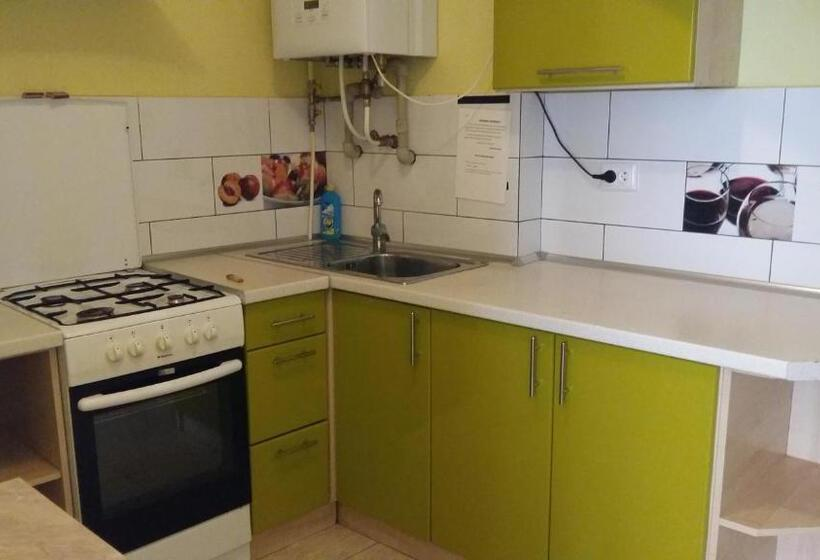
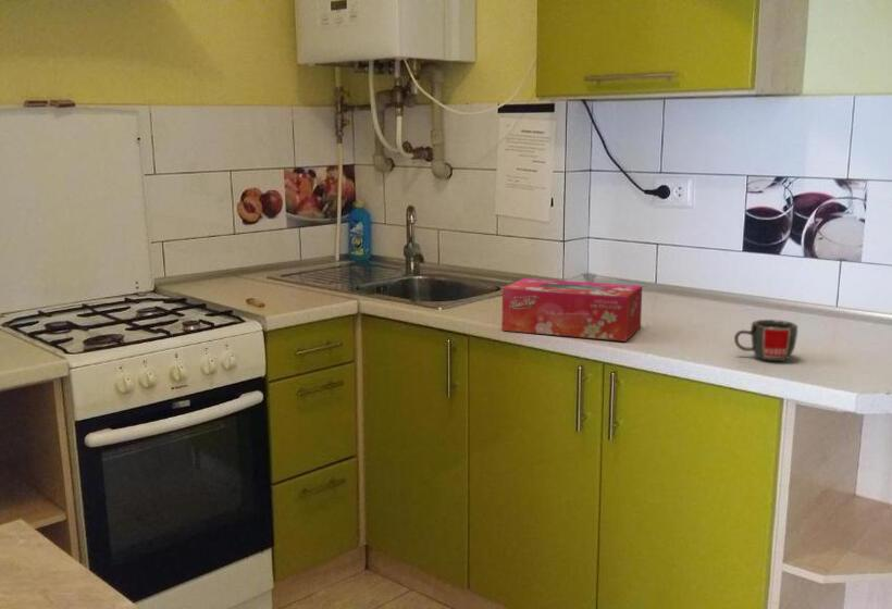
+ tissue box [501,277,643,343]
+ mug [733,319,798,362]
